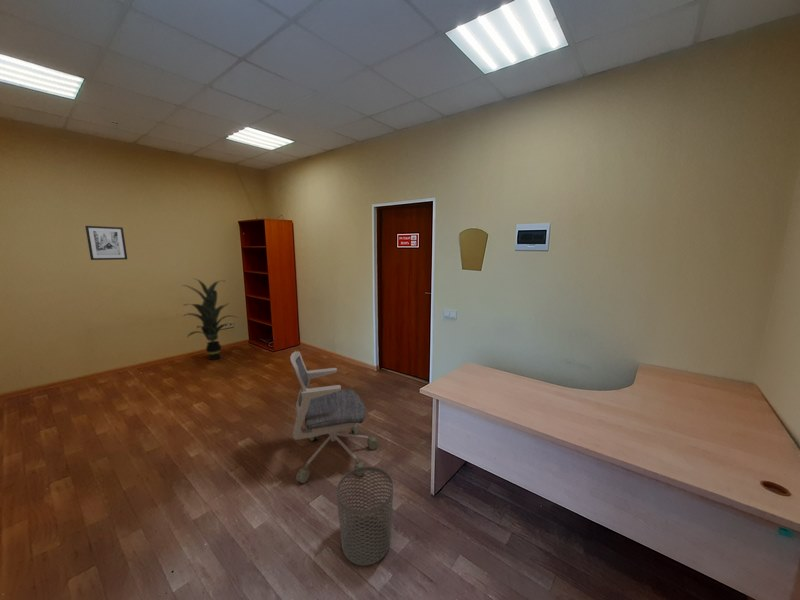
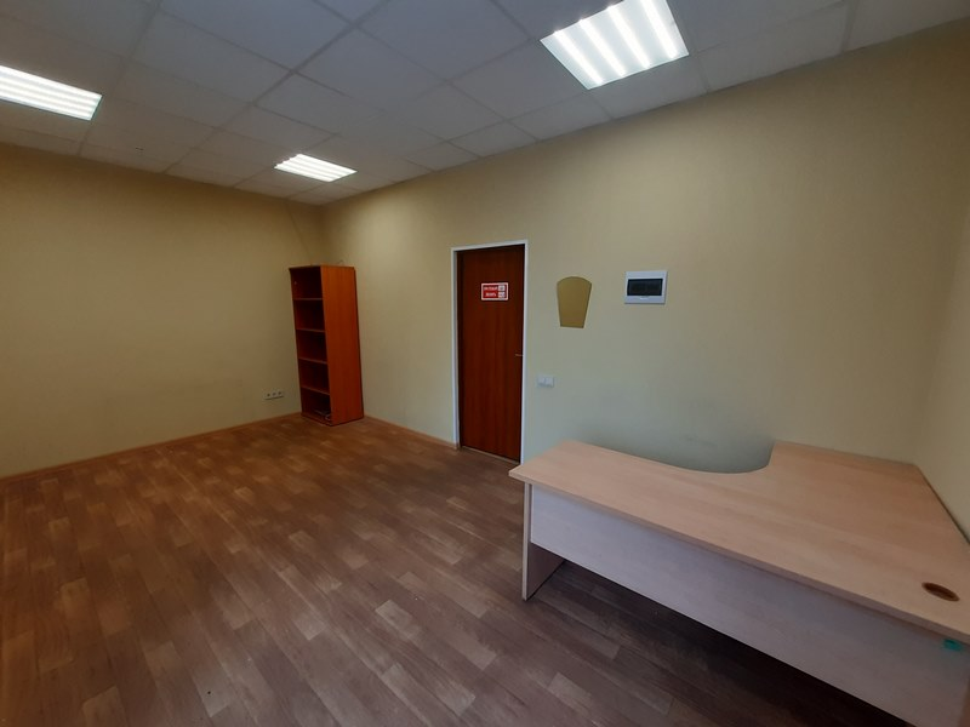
- wall art [84,225,128,261]
- waste bin [336,466,394,567]
- office chair [289,350,379,484]
- indoor plant [180,277,240,361]
